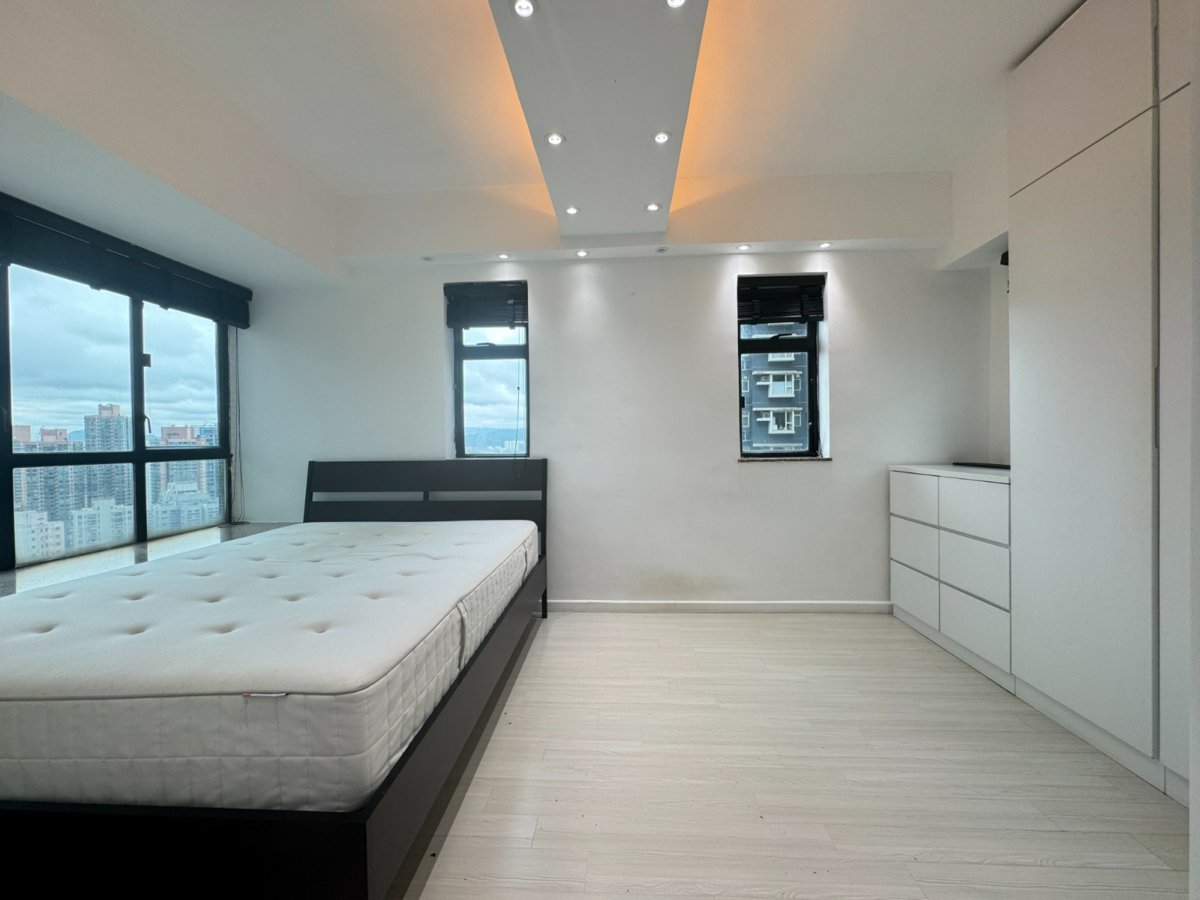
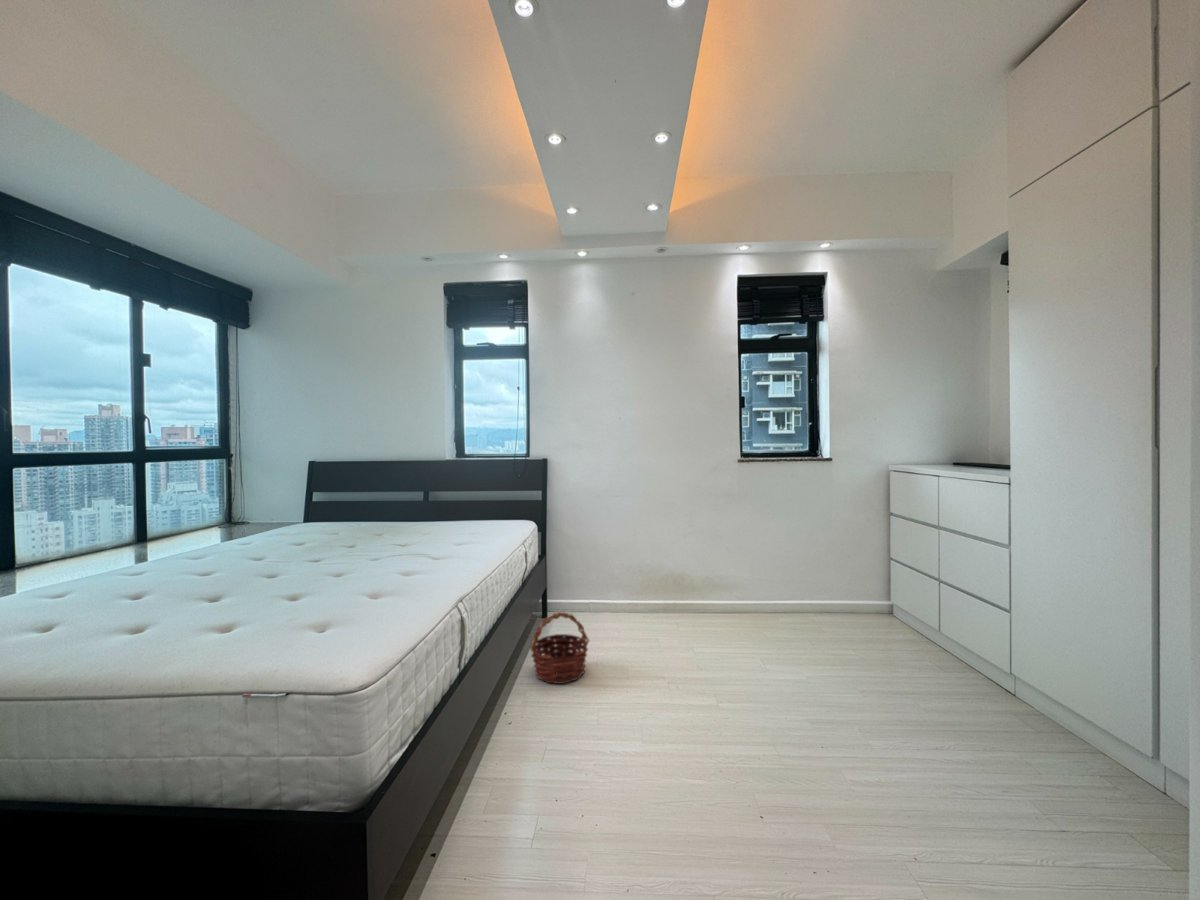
+ basket [529,611,590,685]
